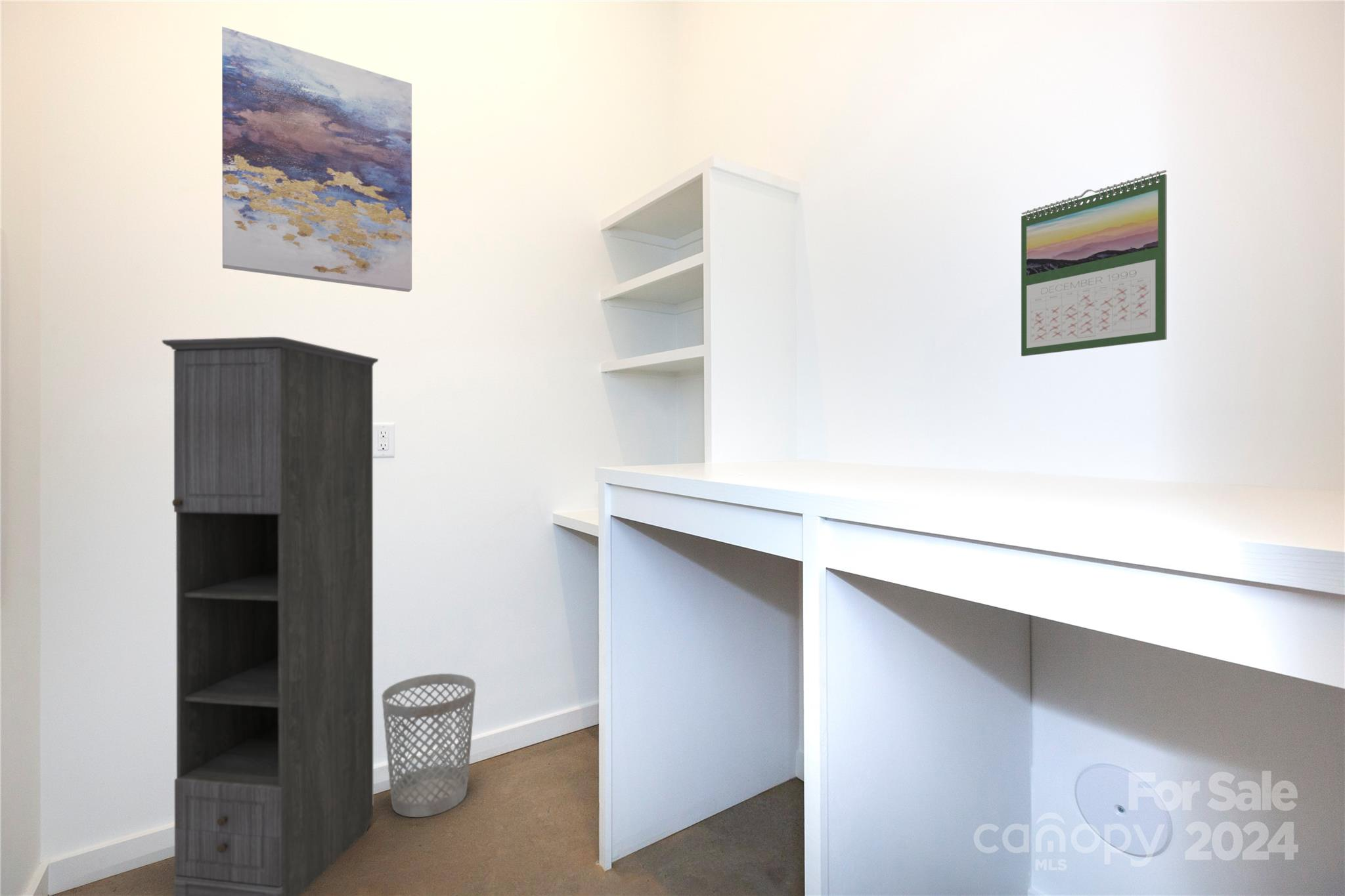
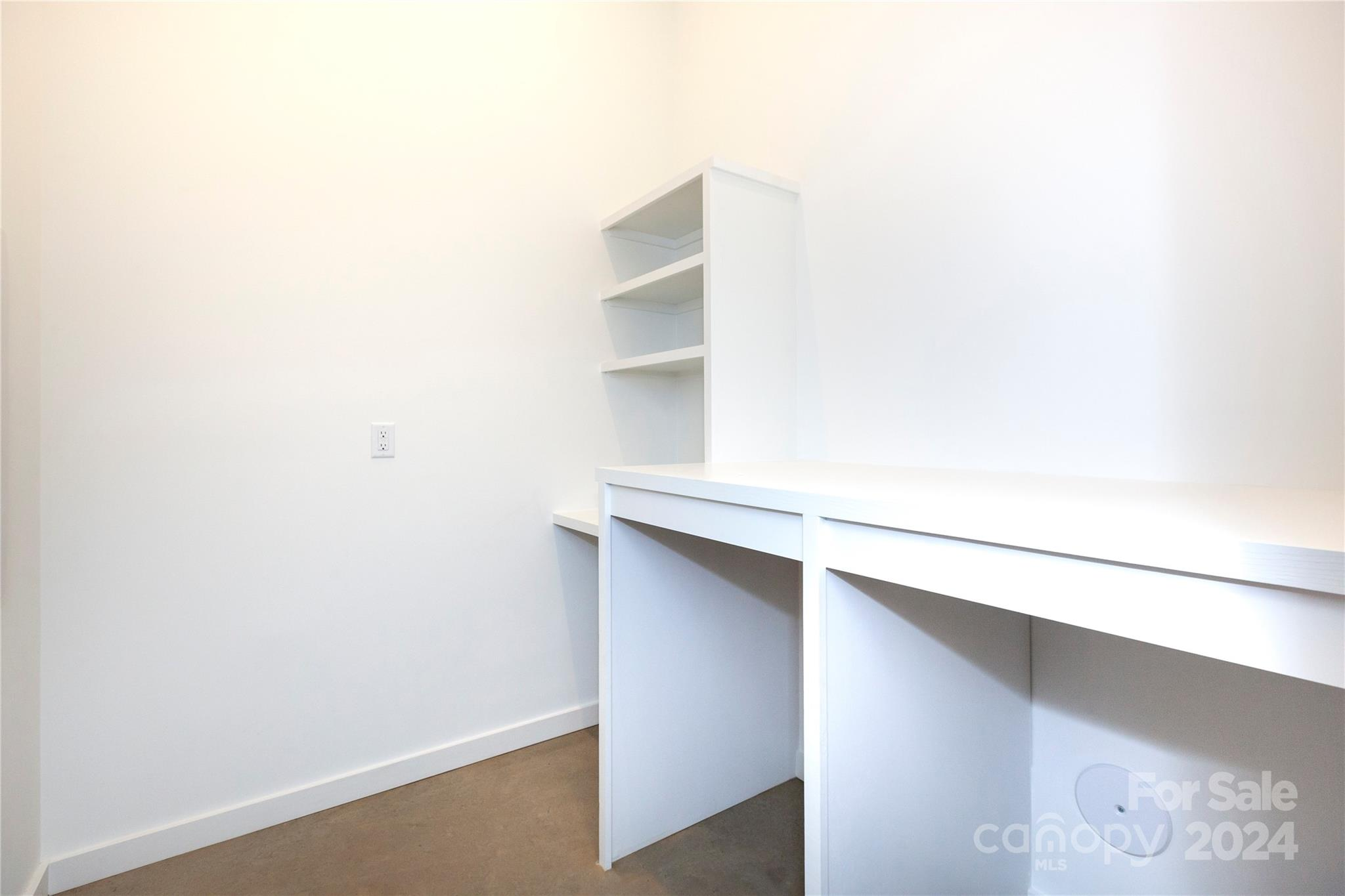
- wall art [221,26,412,293]
- wastebasket [381,673,477,818]
- calendar [1021,169,1168,357]
- storage cabinet [162,336,379,896]
